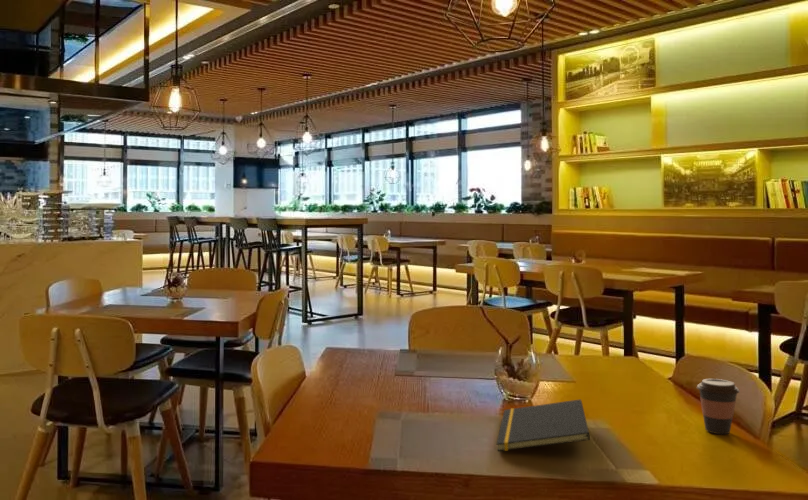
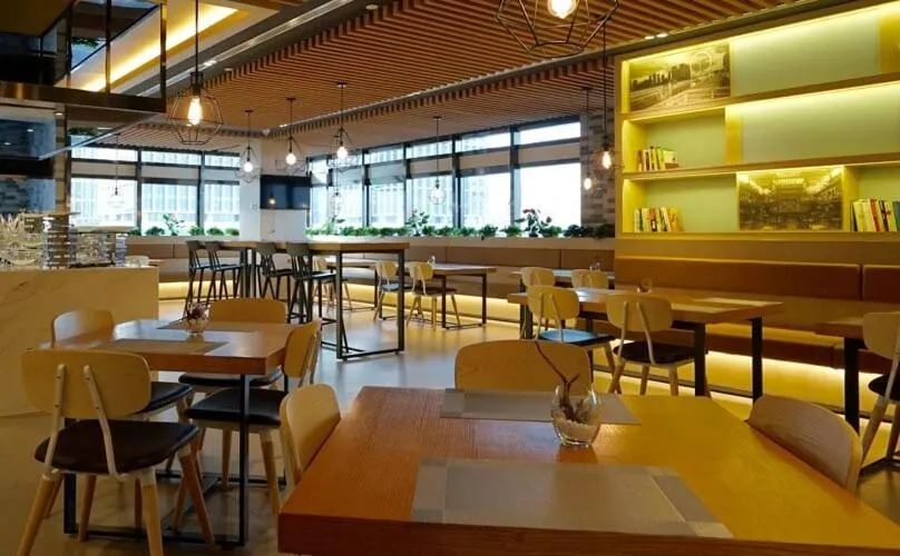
- notepad [496,399,591,452]
- coffee cup [696,378,741,435]
